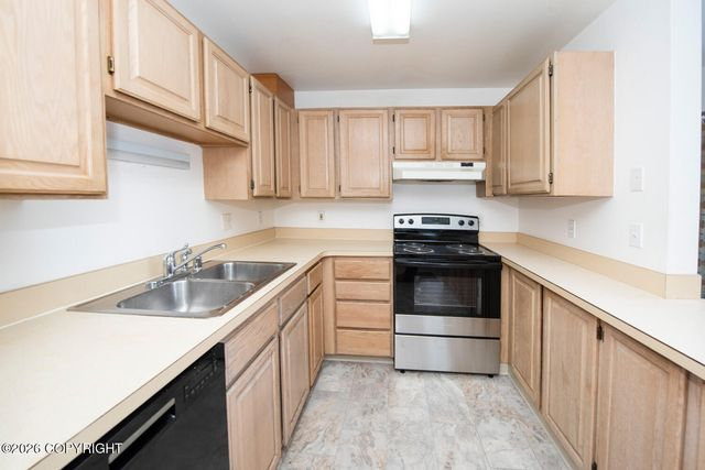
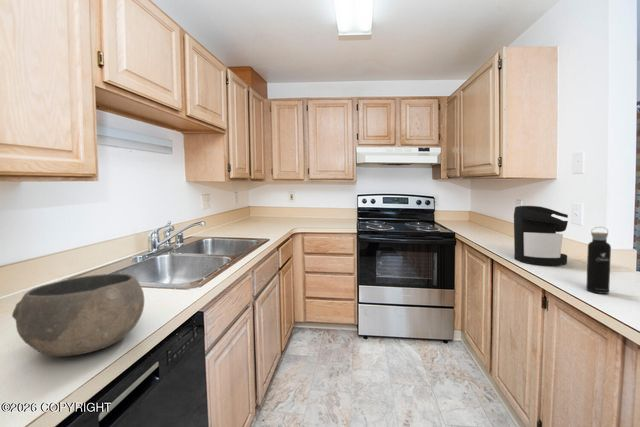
+ water bottle [585,226,612,295]
+ coffee maker [513,205,572,266]
+ bowl [11,273,145,357]
